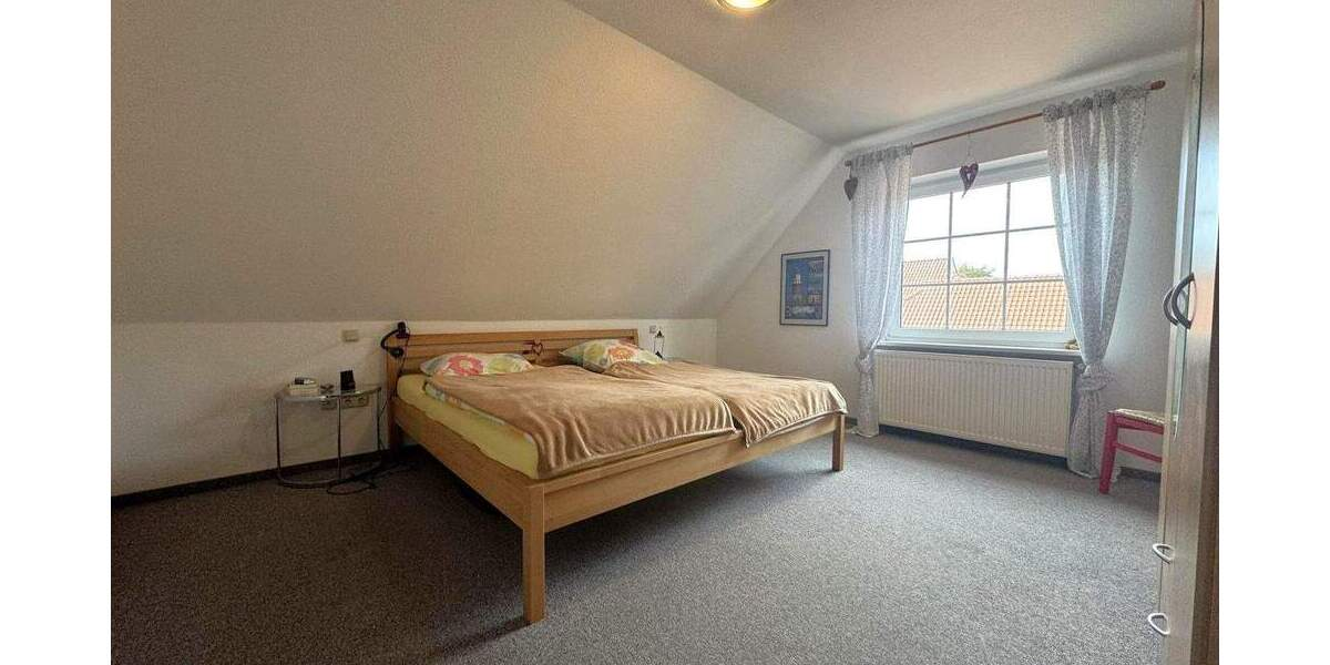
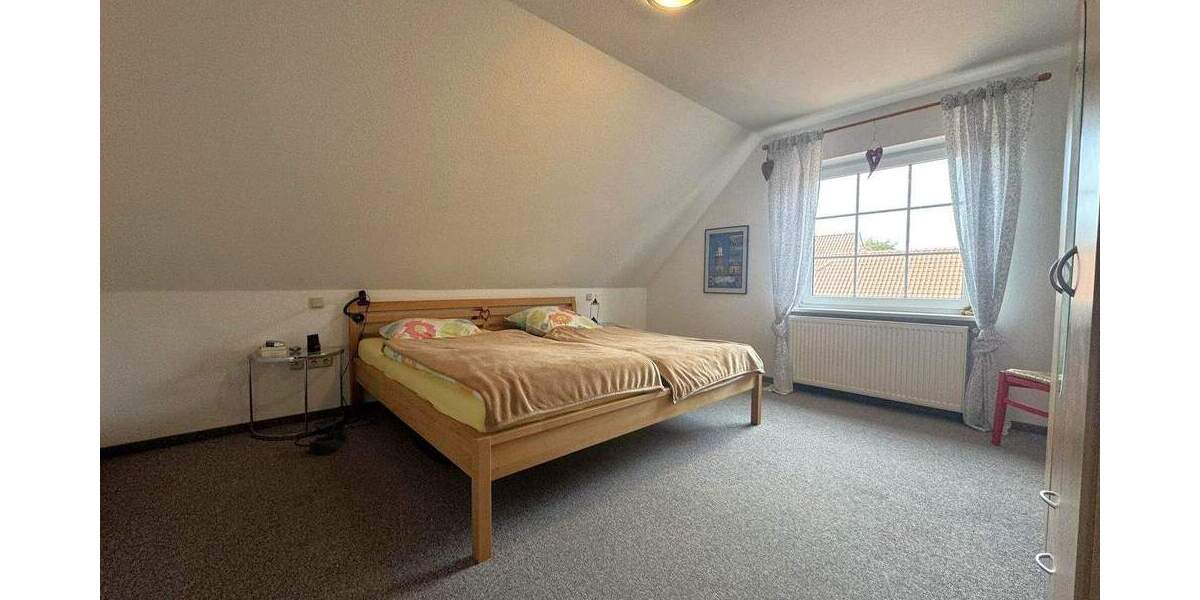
+ boots [308,423,348,455]
